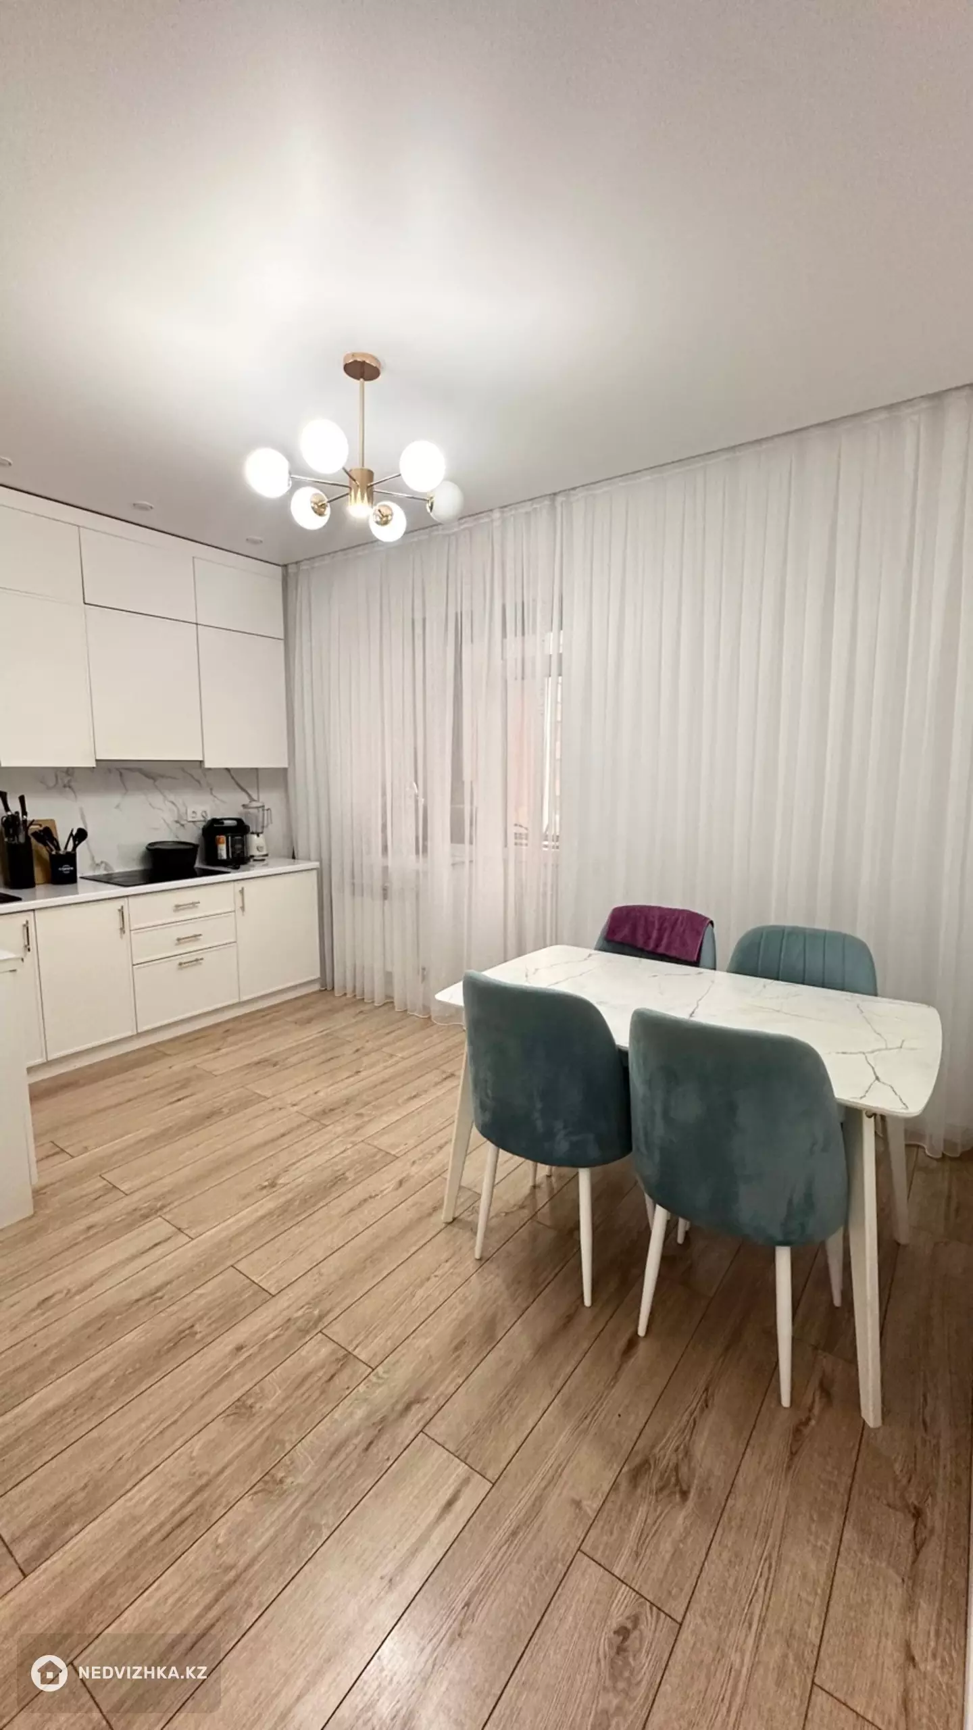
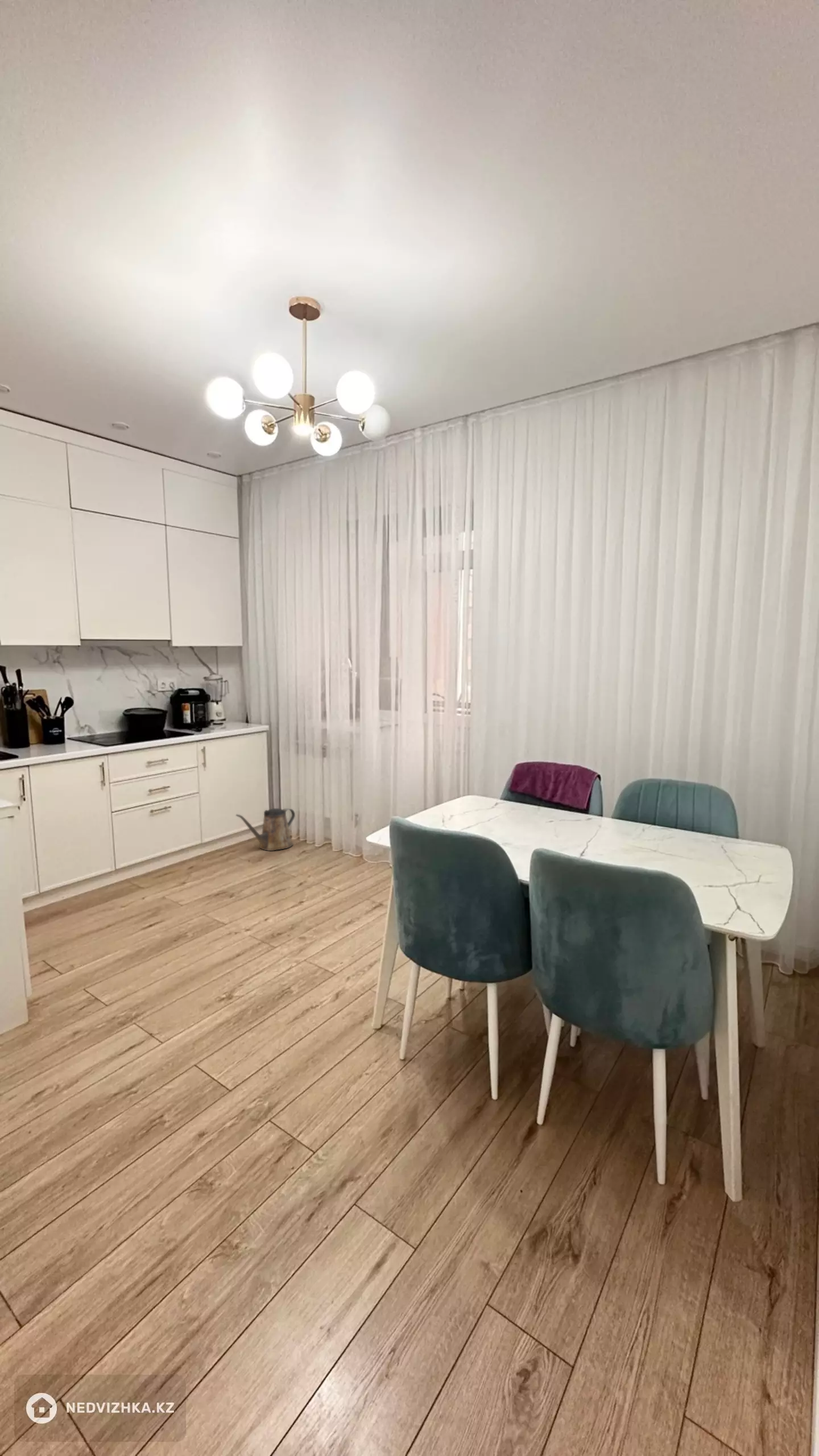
+ watering can [235,808,296,851]
